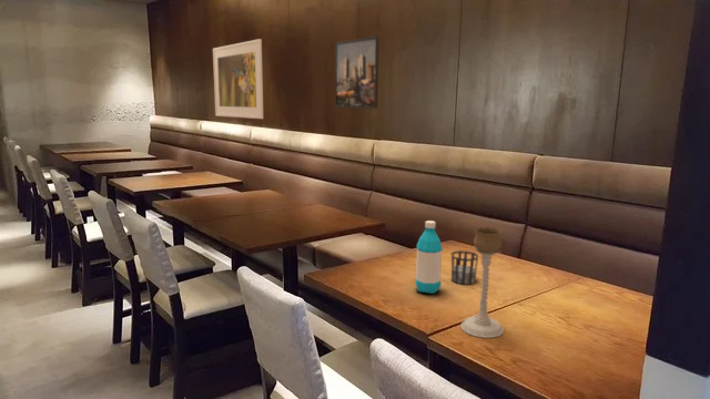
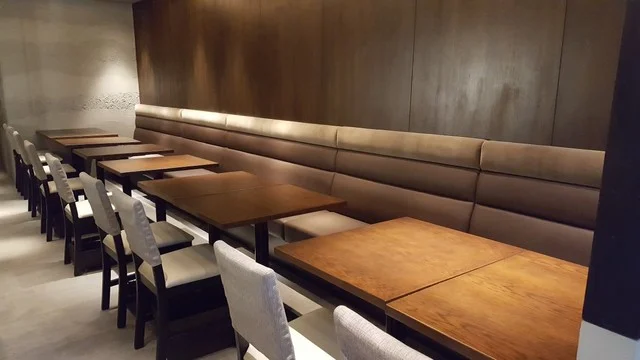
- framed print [334,35,381,110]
- cup [450,249,479,286]
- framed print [212,38,264,120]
- candle holder [459,226,505,339]
- water bottle [414,219,444,295]
